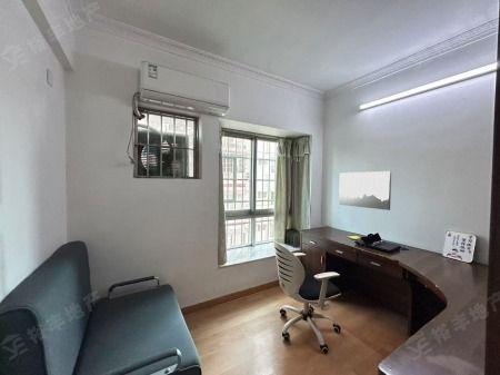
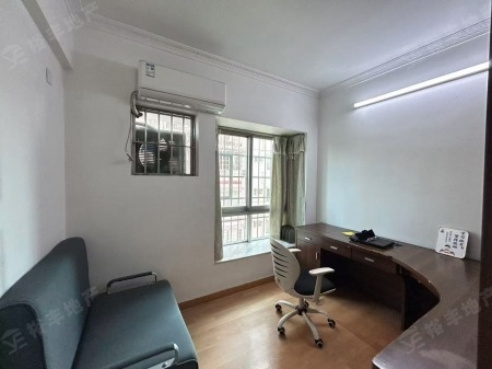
- wall art [338,170,392,211]
